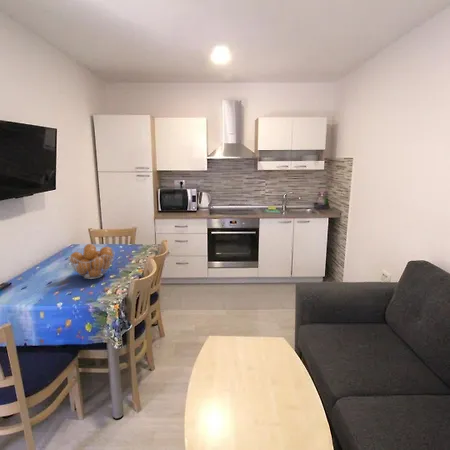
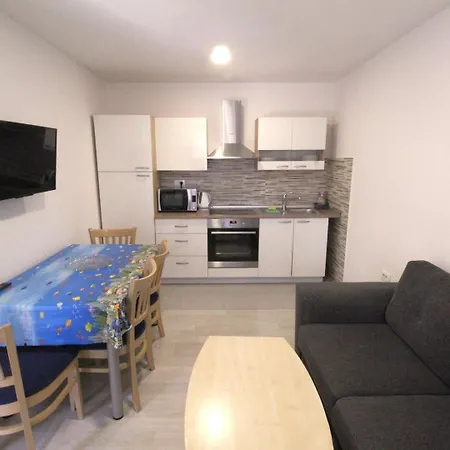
- fruit basket [67,243,115,280]
